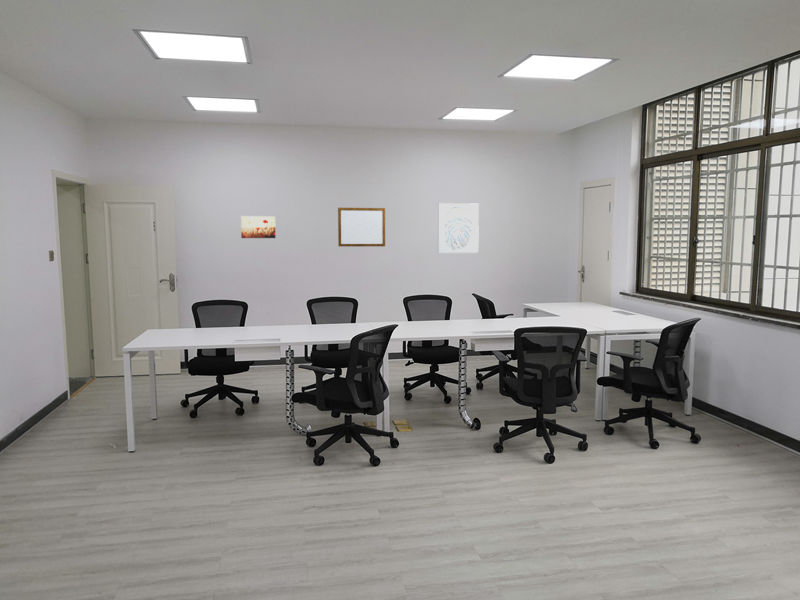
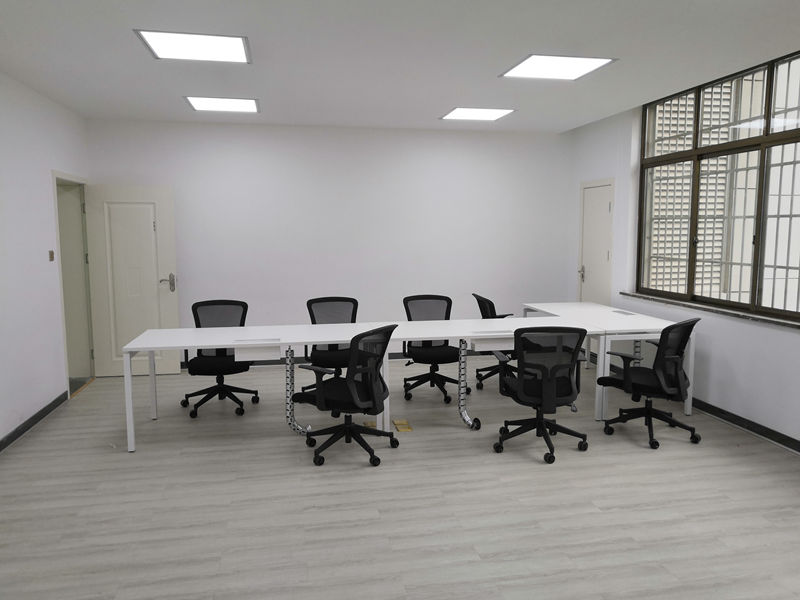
- writing board [337,207,386,247]
- wall art [437,202,480,254]
- wall art [240,215,277,239]
